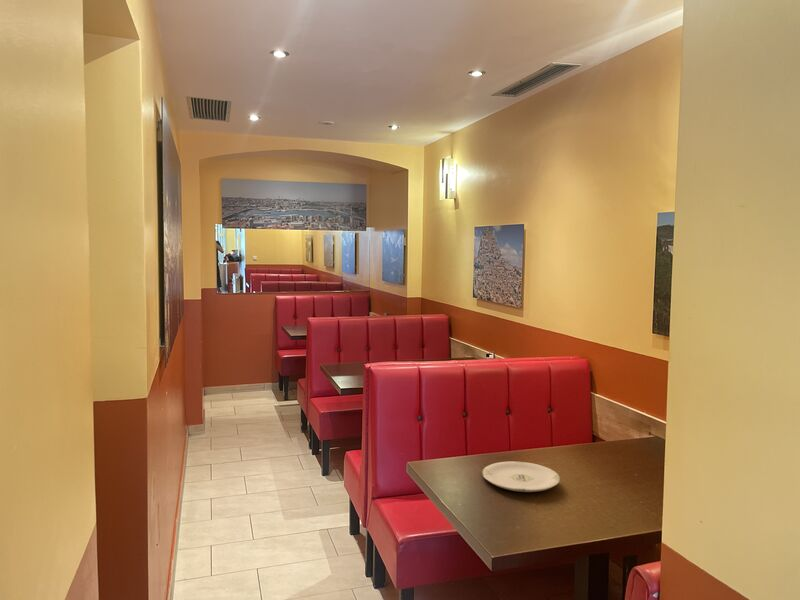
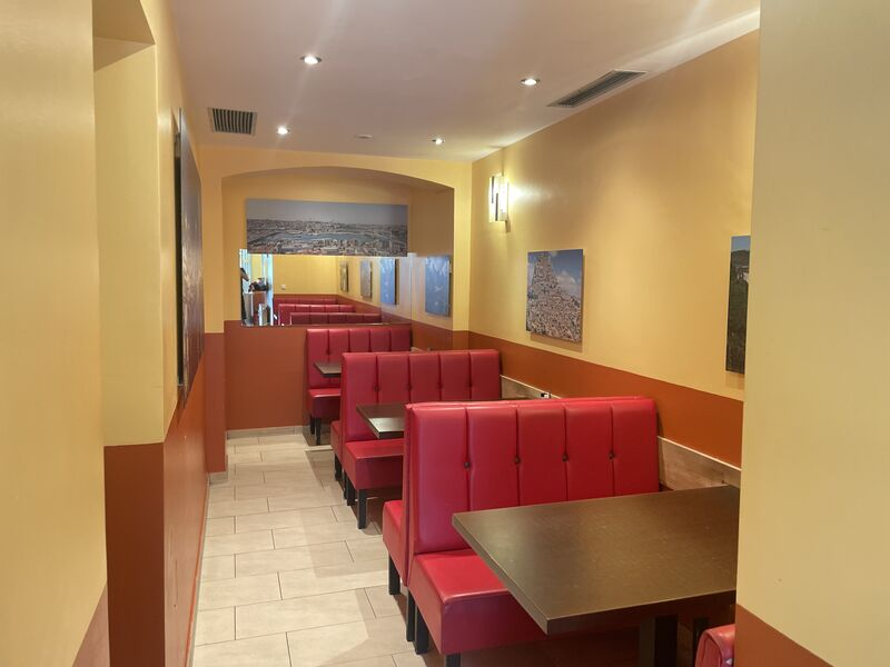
- plate [481,460,561,493]
